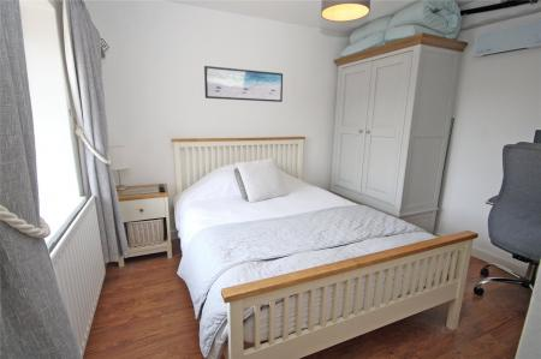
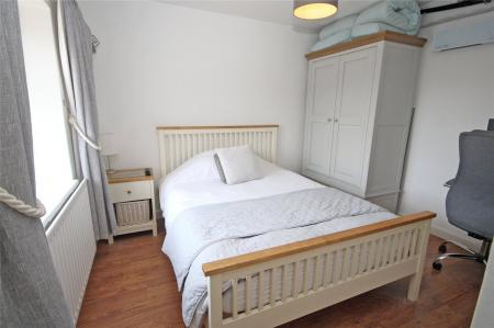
- wall art [203,65,284,103]
